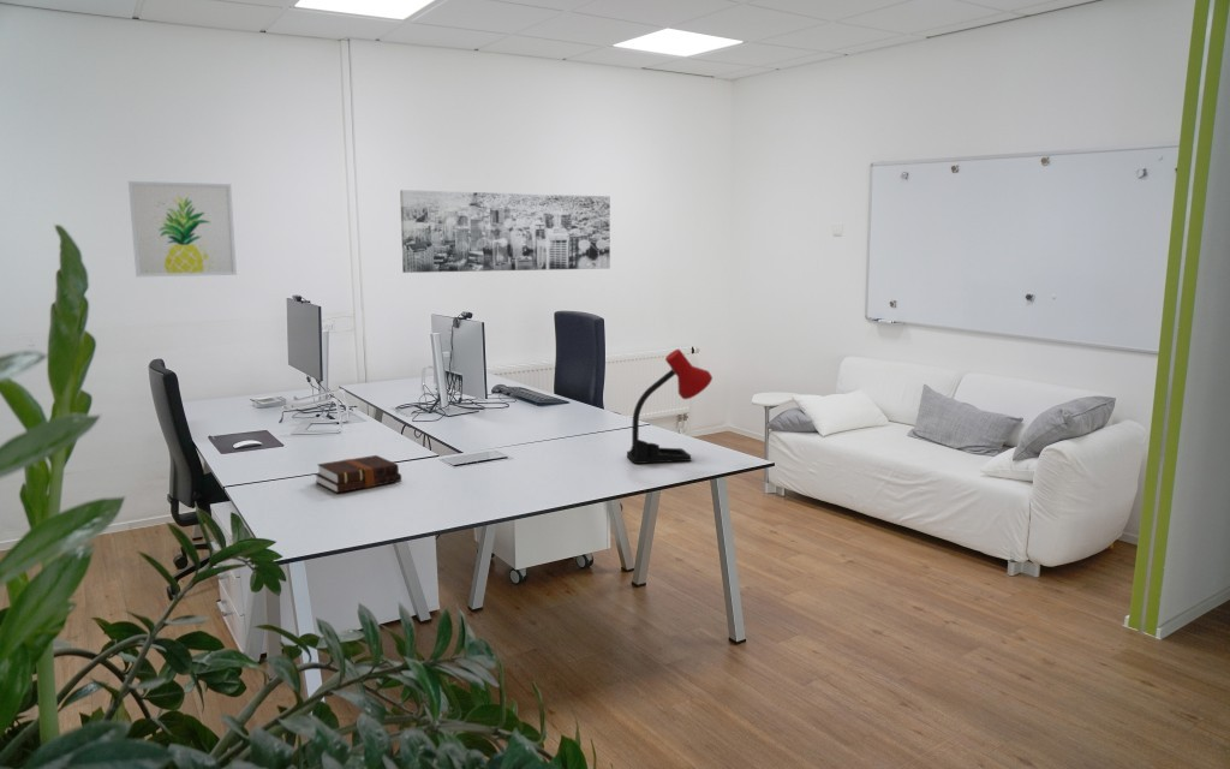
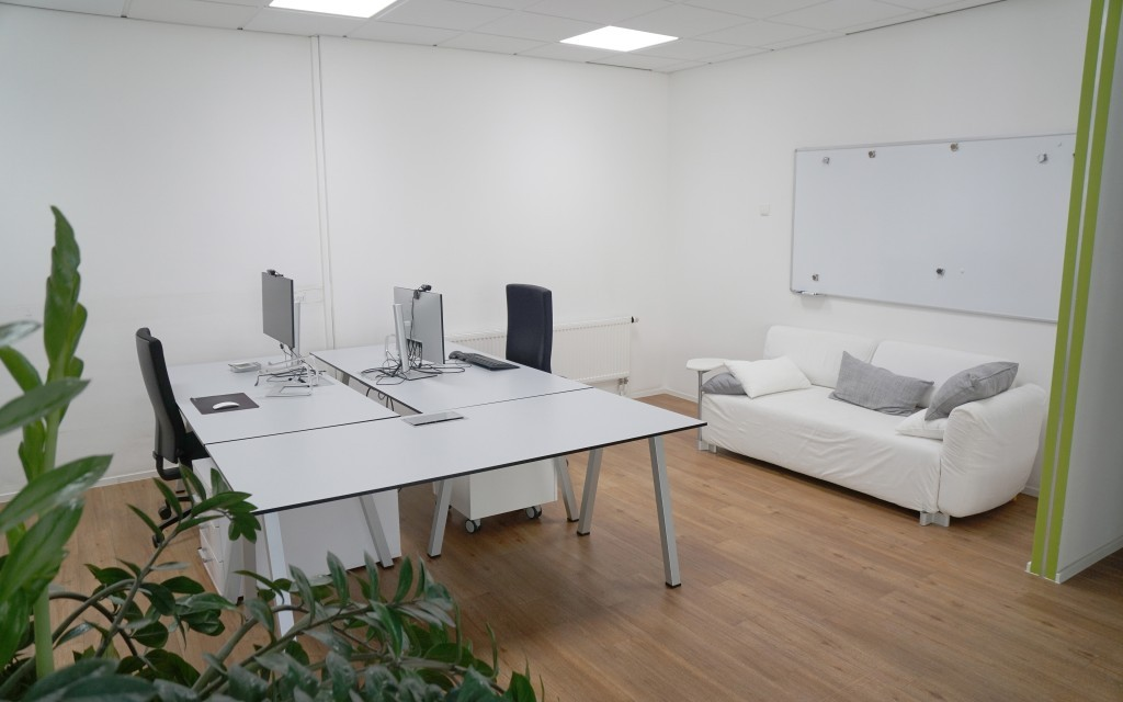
- desk lamp [626,348,713,465]
- wall art [127,180,238,278]
- wall art [399,189,611,274]
- hardback book [315,454,402,494]
